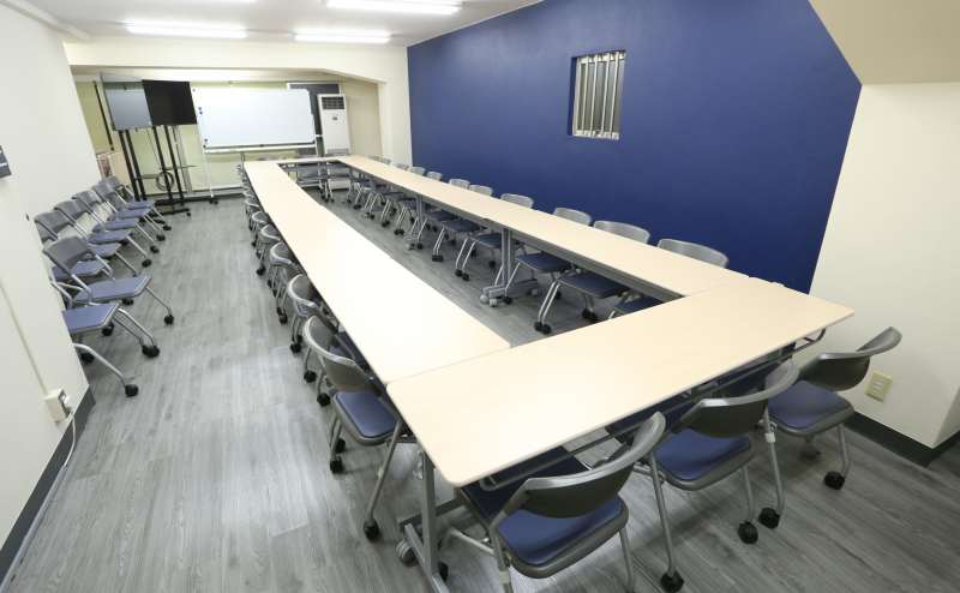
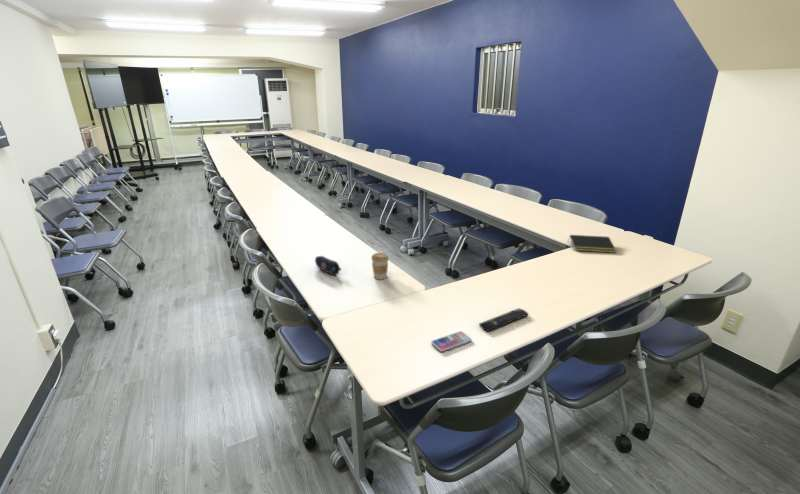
+ pencil case [314,255,342,277]
+ remote control [478,307,529,332]
+ smartphone [430,330,473,353]
+ coffee cup [370,252,390,280]
+ notepad [567,234,617,254]
